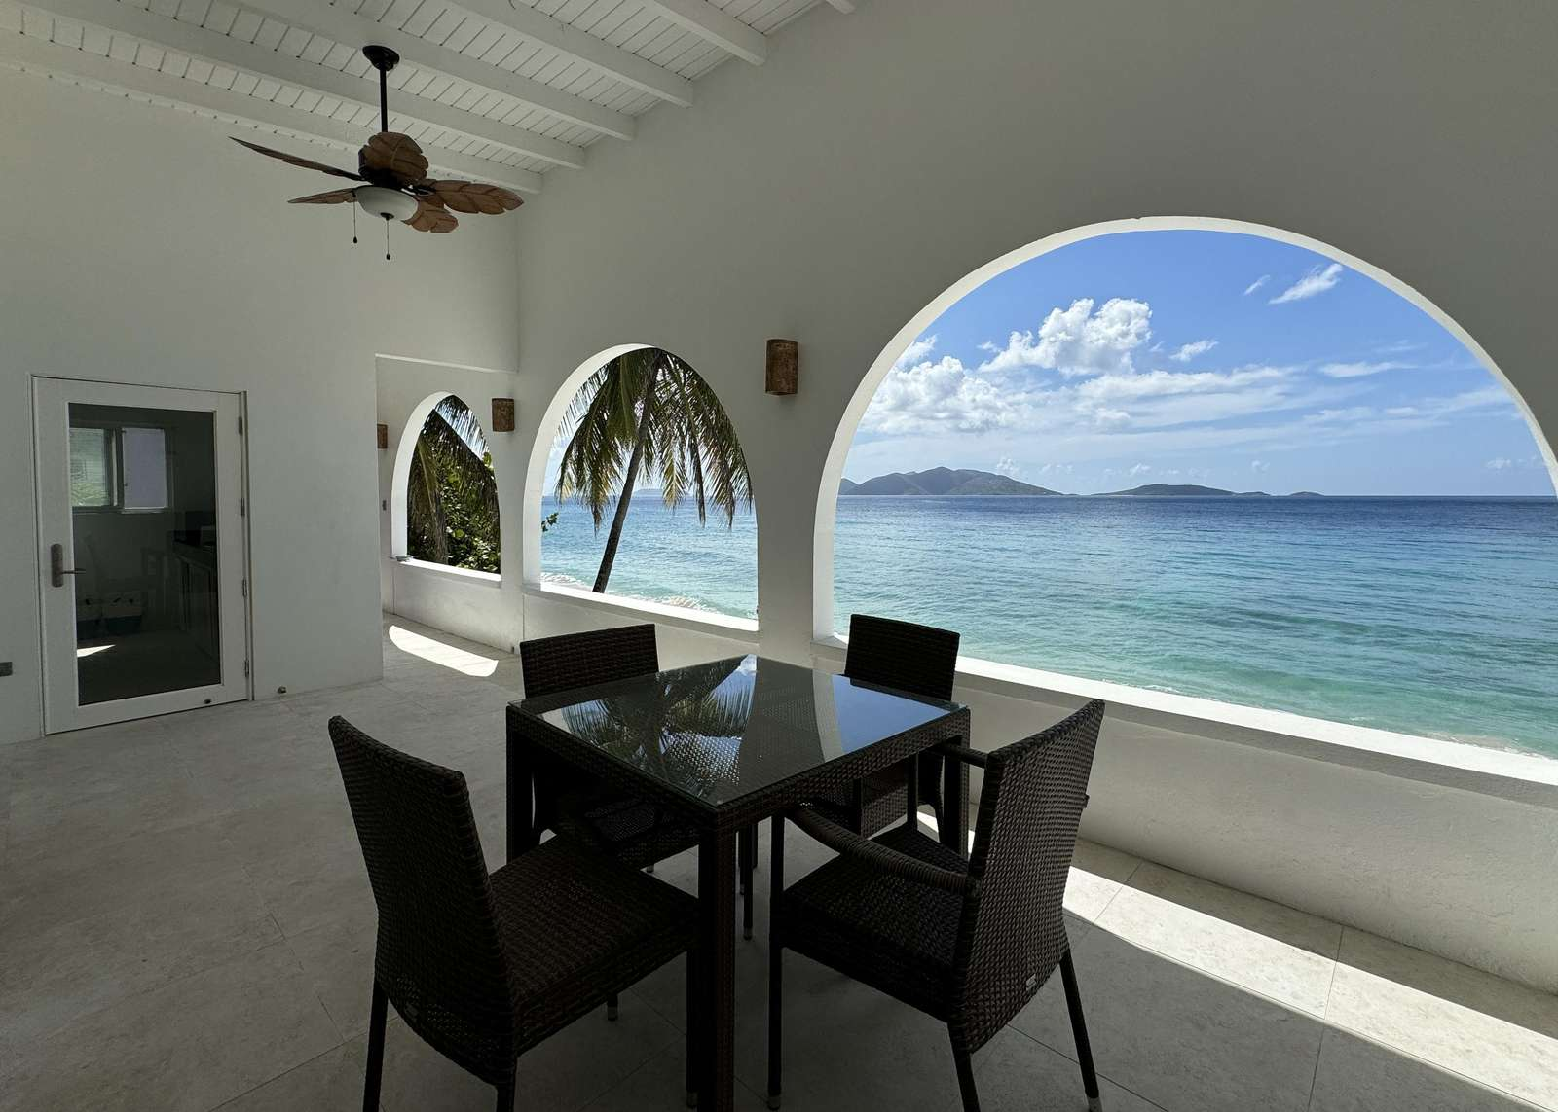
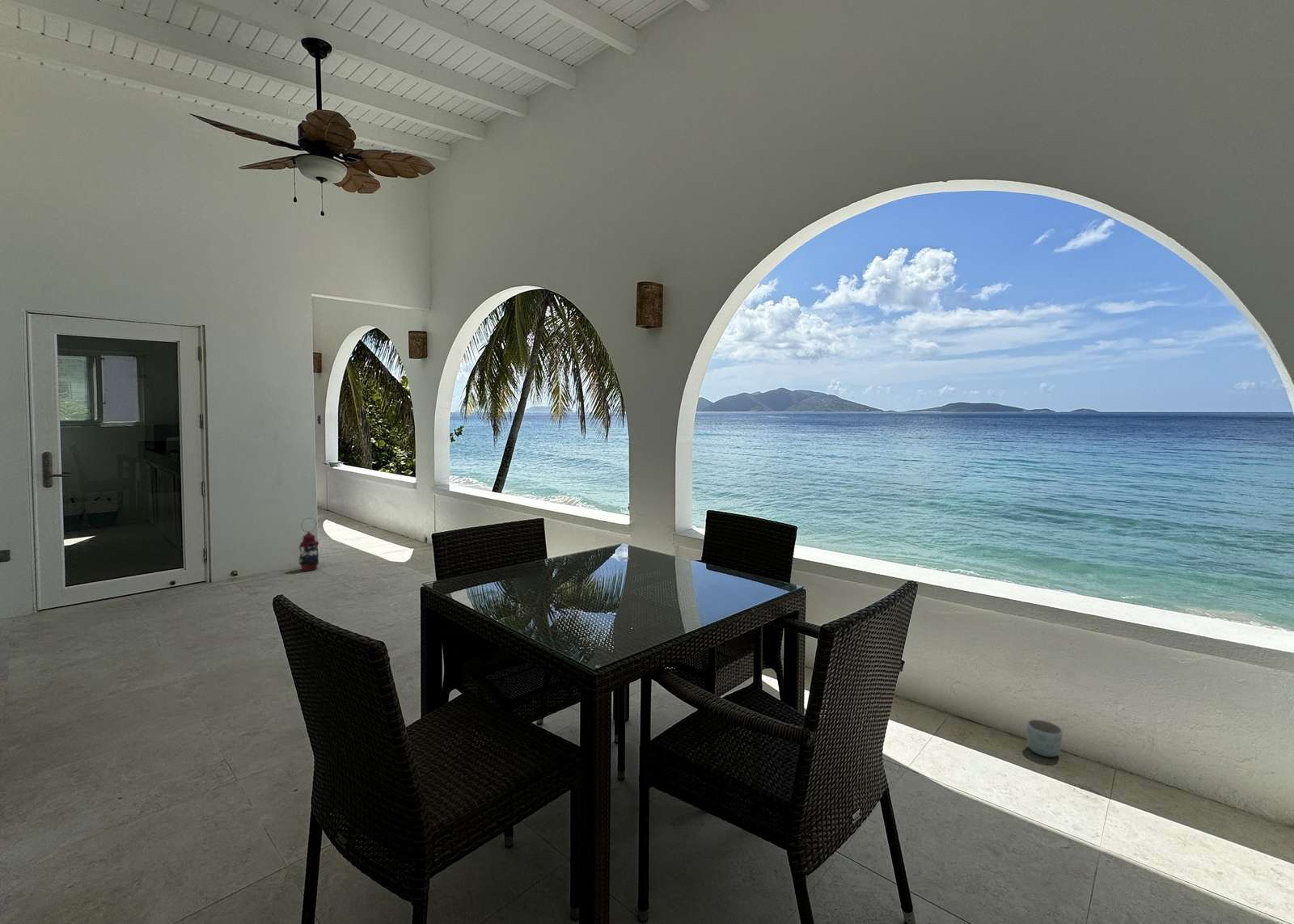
+ planter [1026,719,1064,757]
+ lantern [298,517,319,572]
